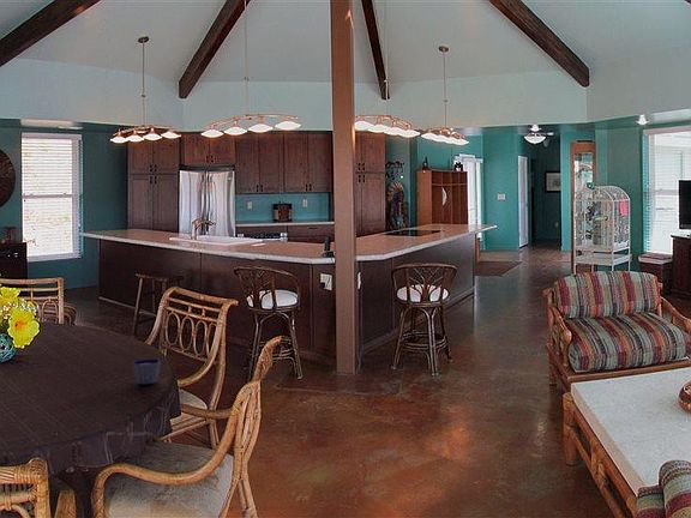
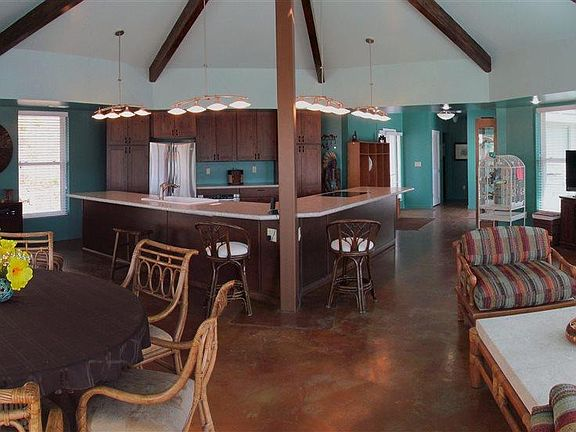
- cup [132,359,161,385]
